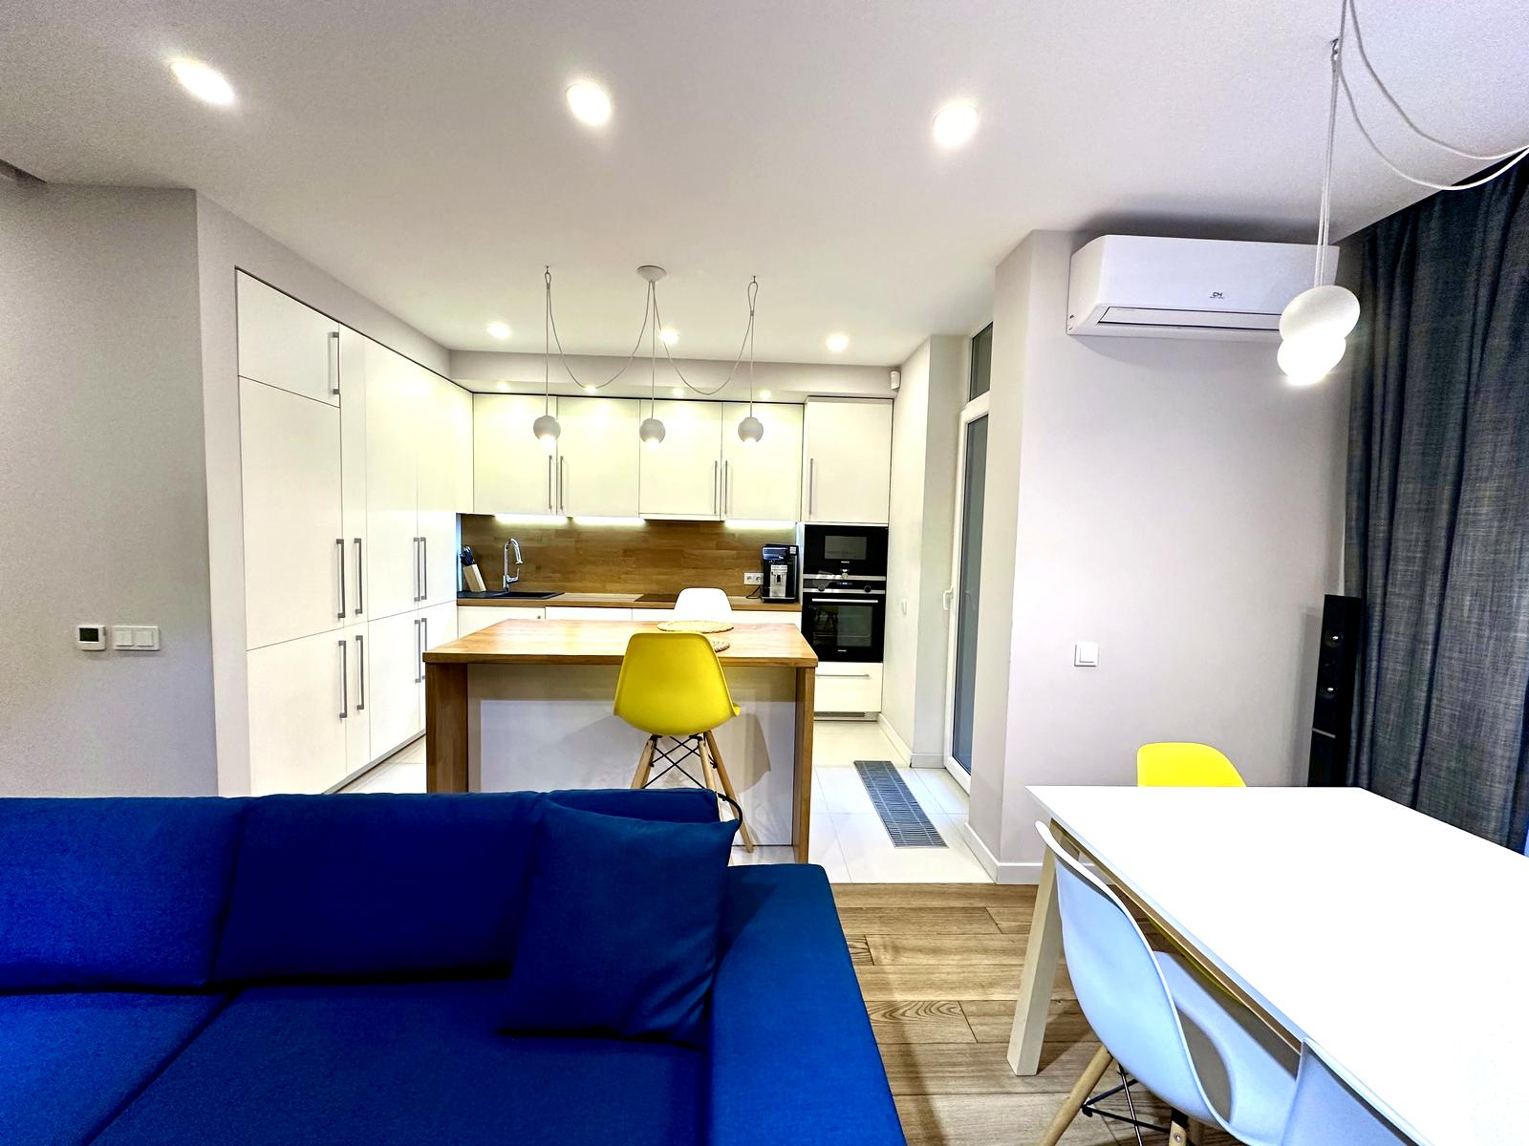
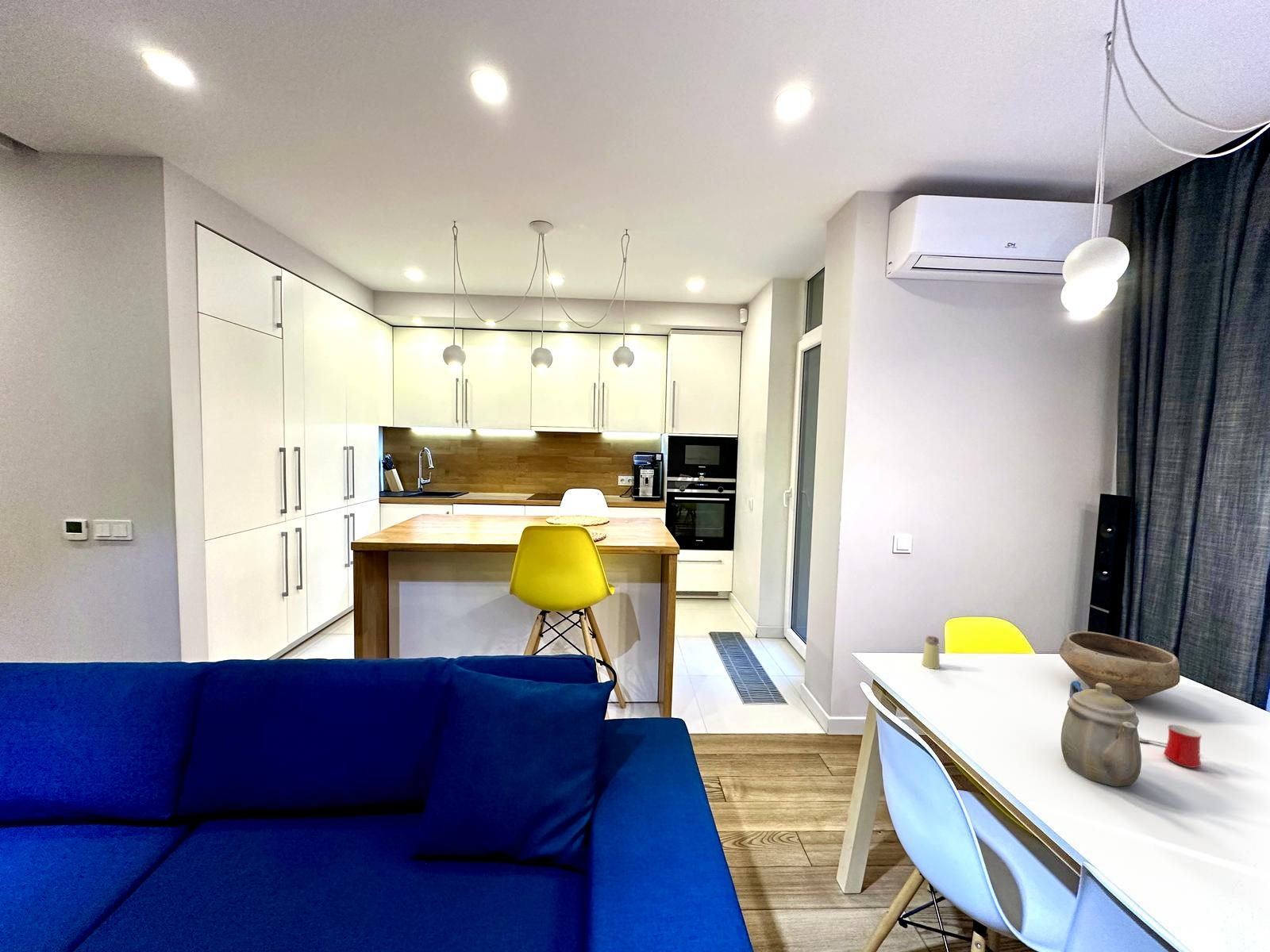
+ teapot [1060,681,1142,787]
+ bowl [1059,631,1181,701]
+ mug [1139,724,1203,769]
+ saltshaker [922,635,941,670]
